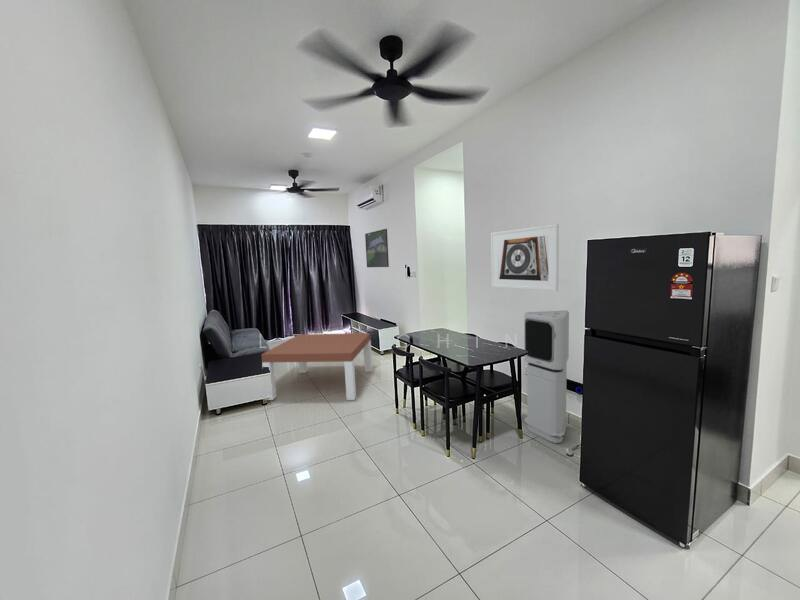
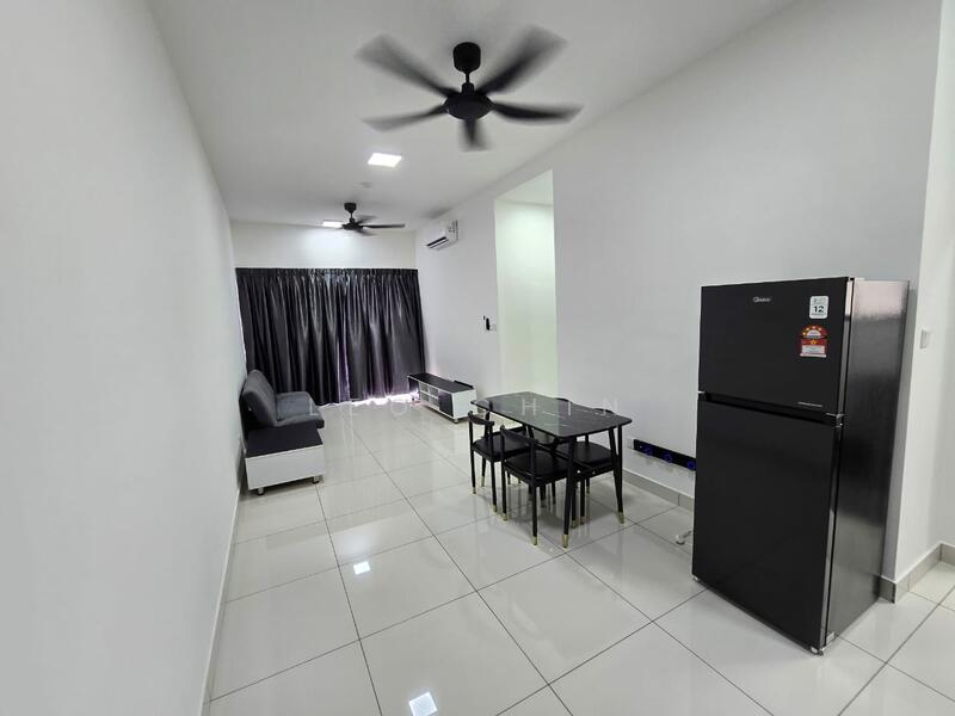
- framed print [364,228,390,268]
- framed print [490,223,560,292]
- coffee table [260,332,373,401]
- air purifier [523,310,570,444]
